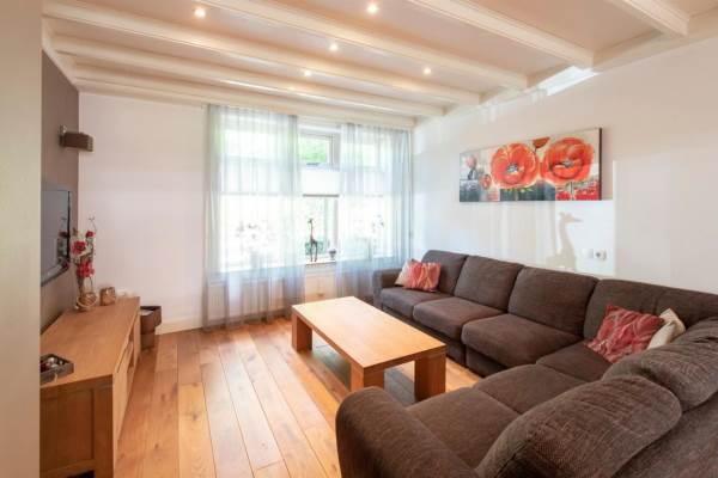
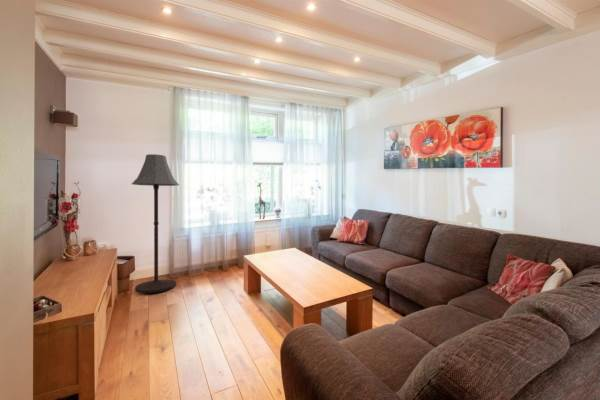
+ floor lamp [131,153,180,294]
